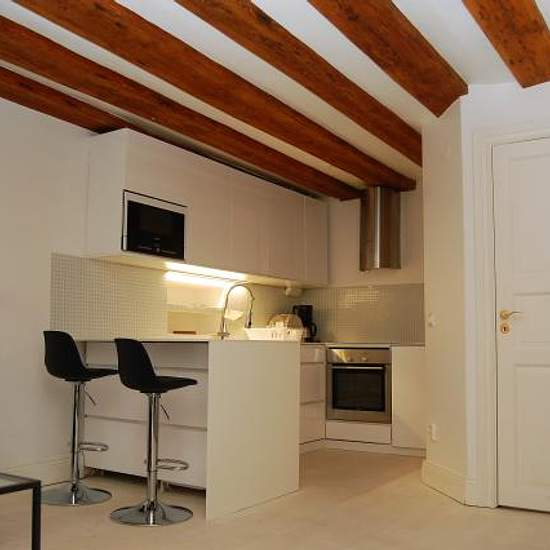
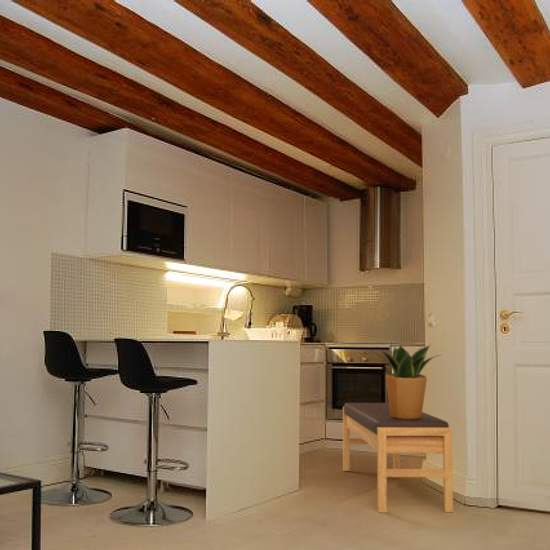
+ potted plant [370,343,441,419]
+ bench [342,402,454,514]
